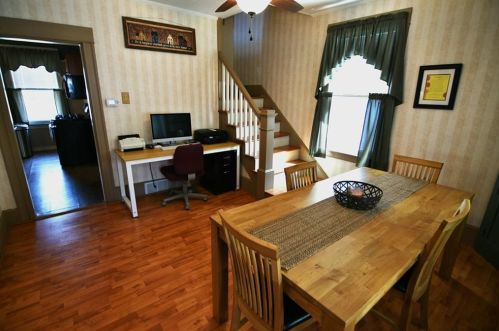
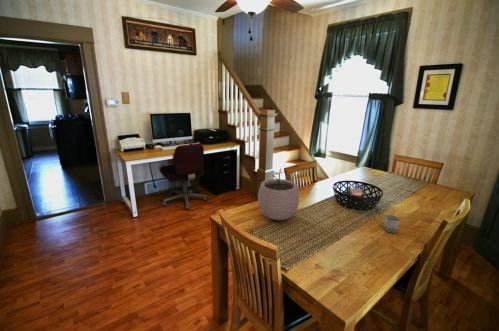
+ plant pot [257,168,300,221]
+ cup [378,214,401,234]
